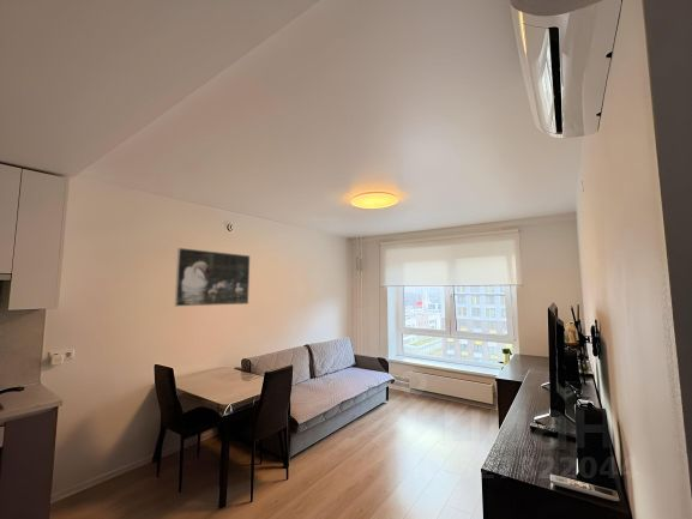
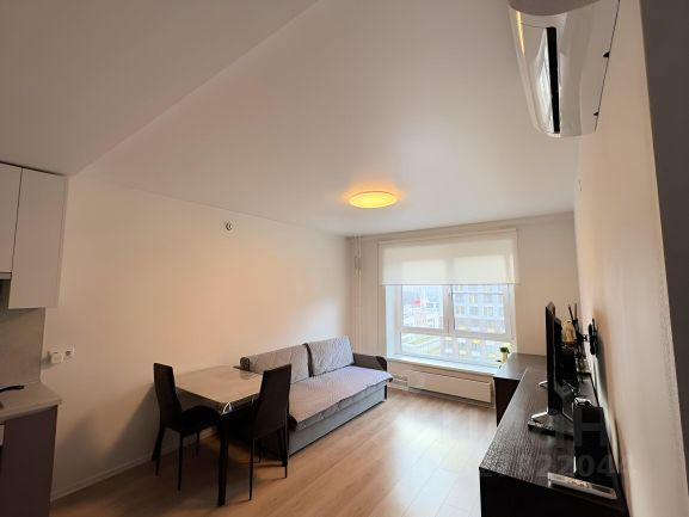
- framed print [174,247,251,307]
